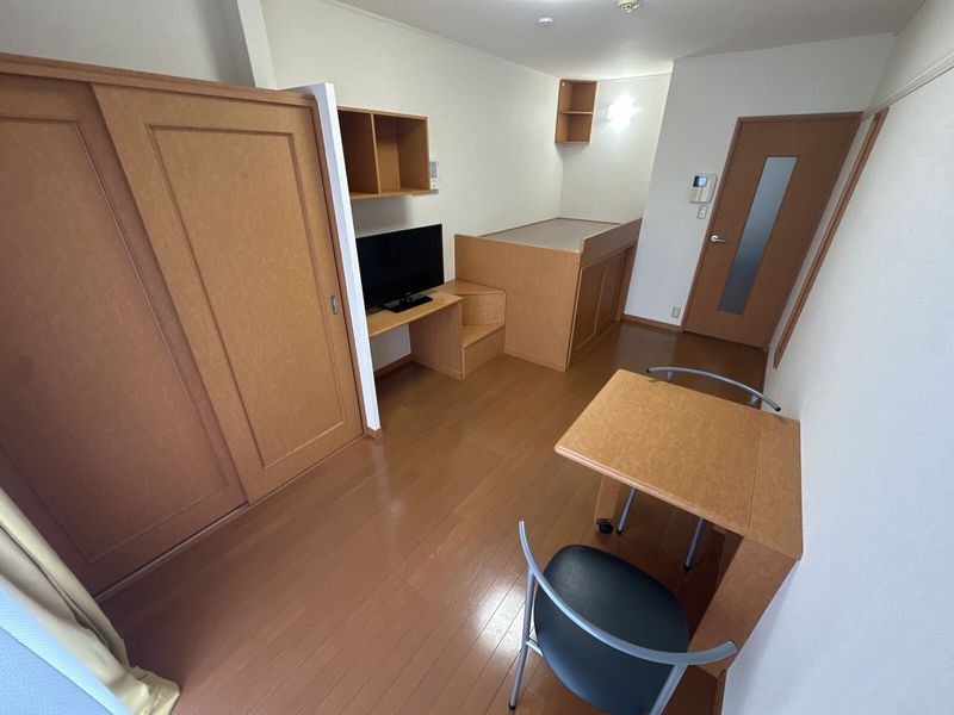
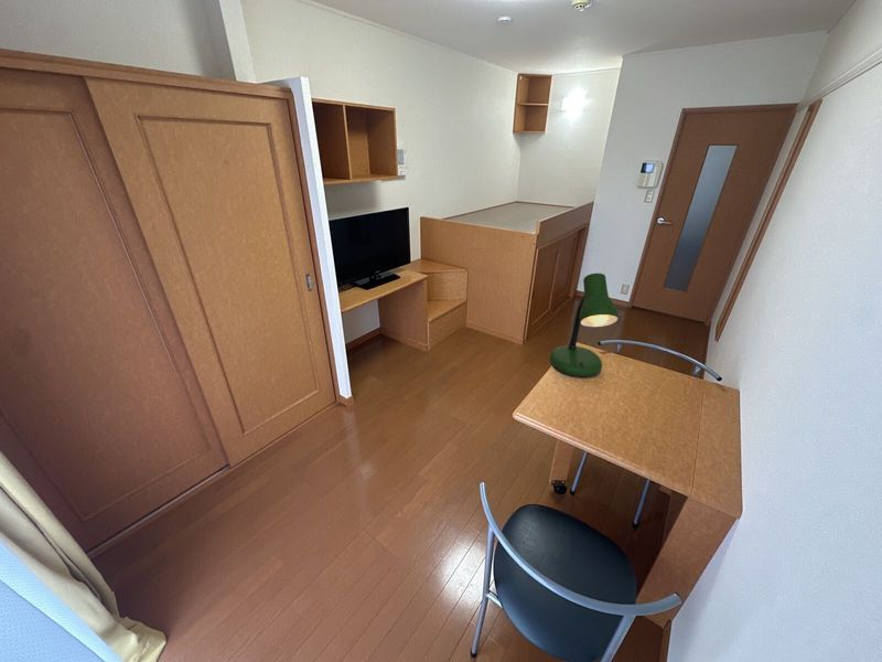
+ desk lamp [549,273,620,378]
